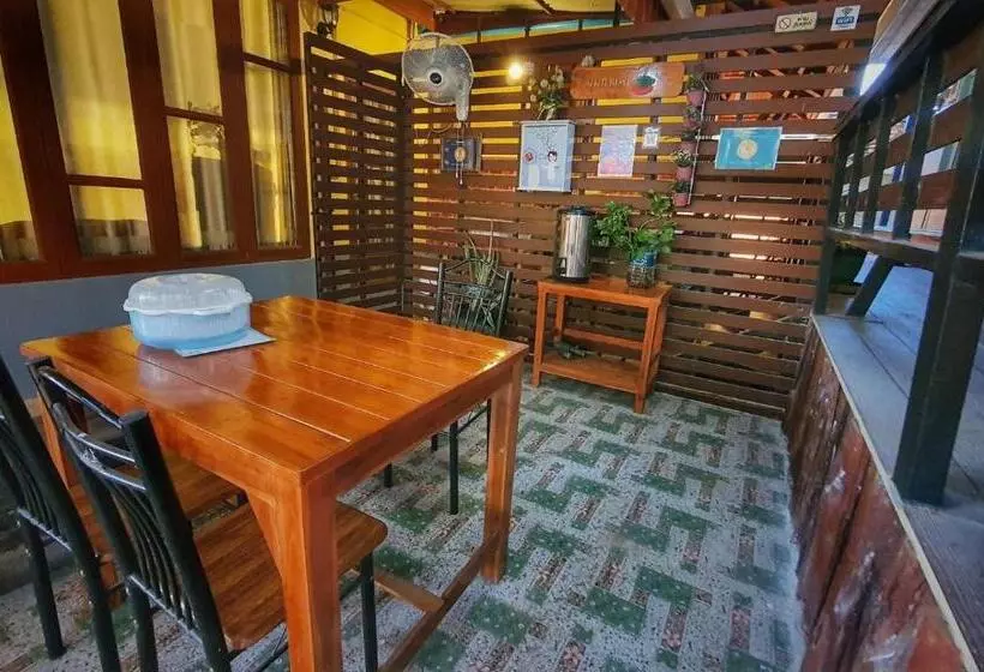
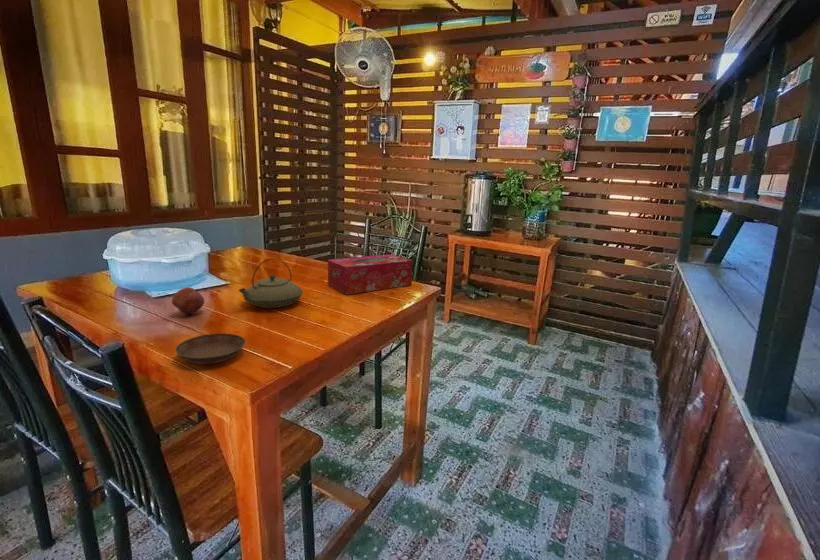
+ teapot [238,257,304,309]
+ tissue box [327,253,413,295]
+ saucer [174,332,247,365]
+ fruit [171,286,205,315]
